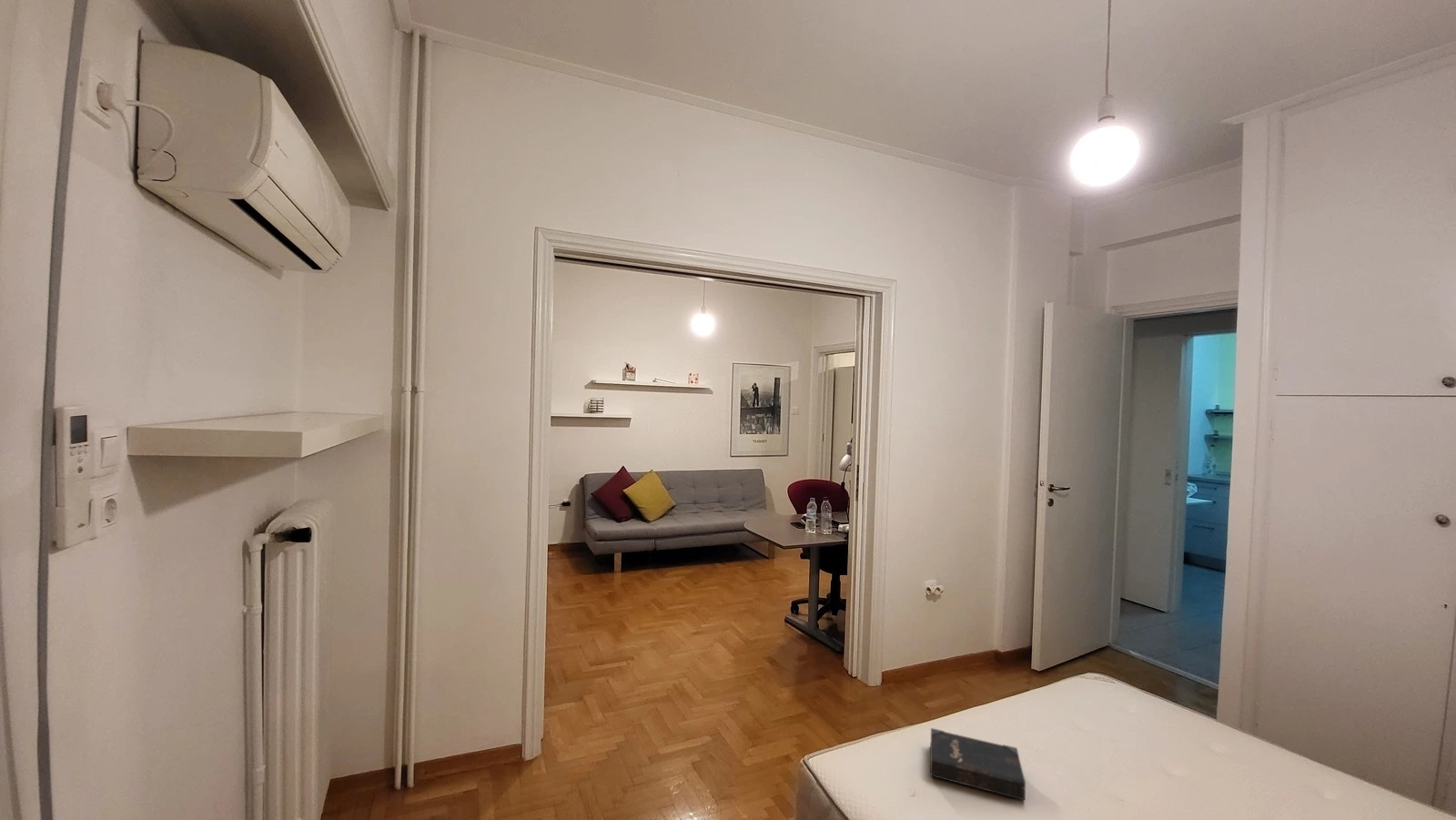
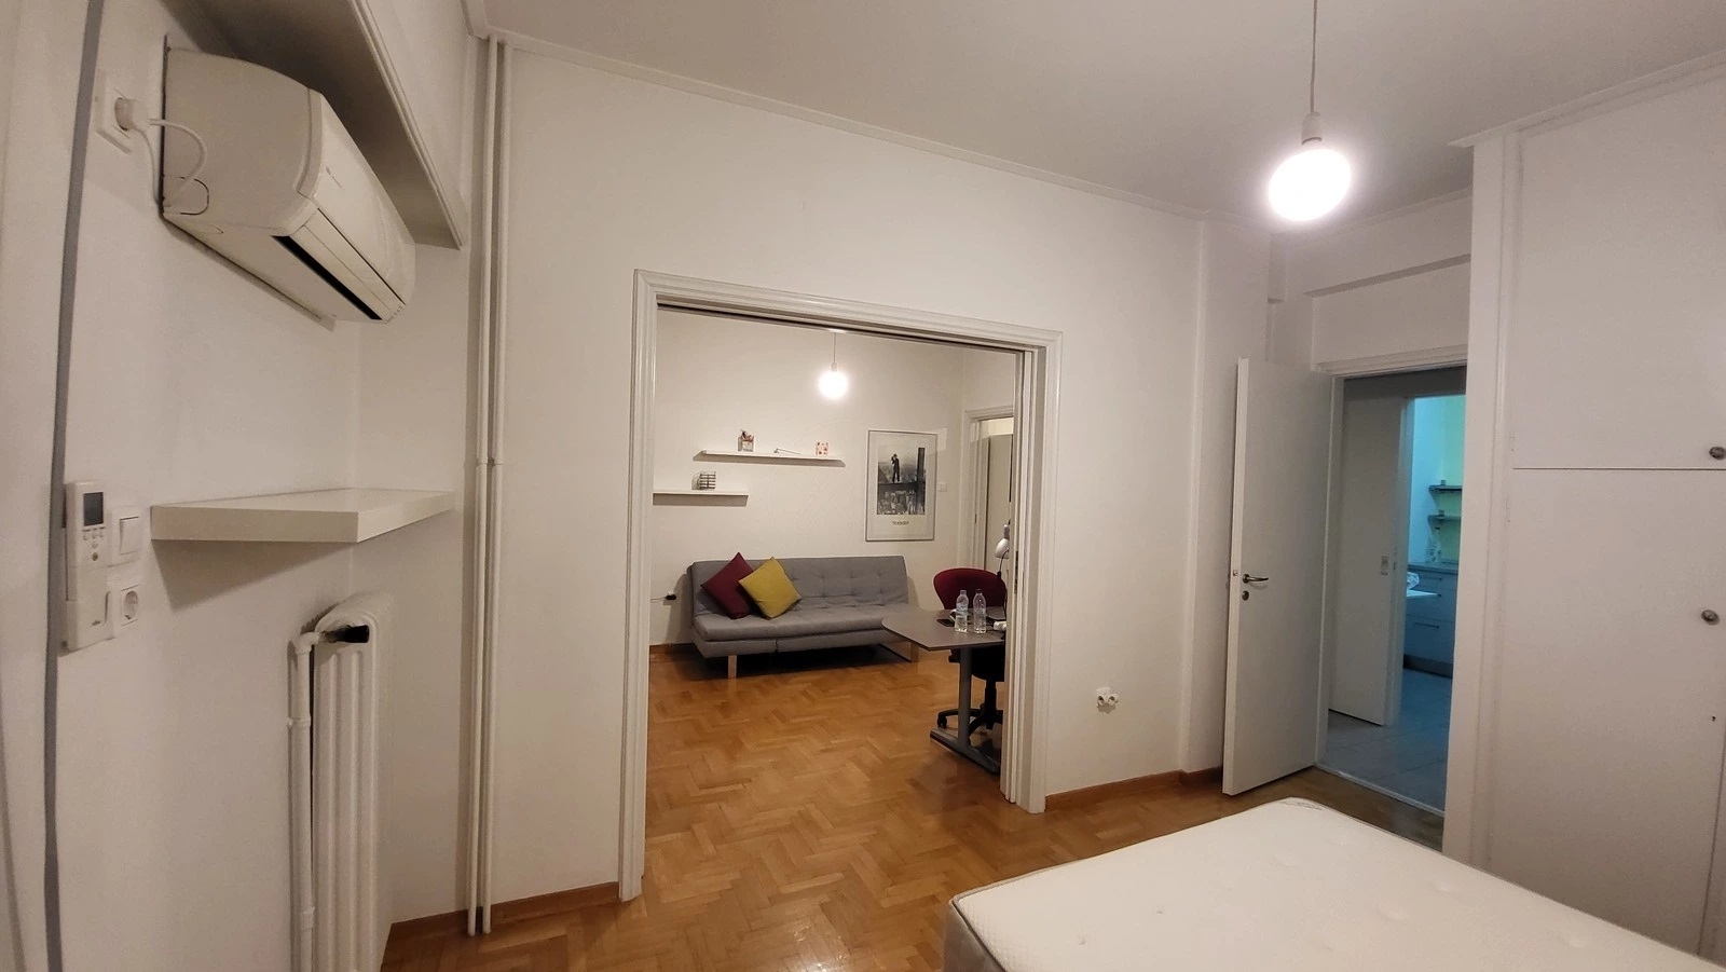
- hardback book [929,727,1026,802]
